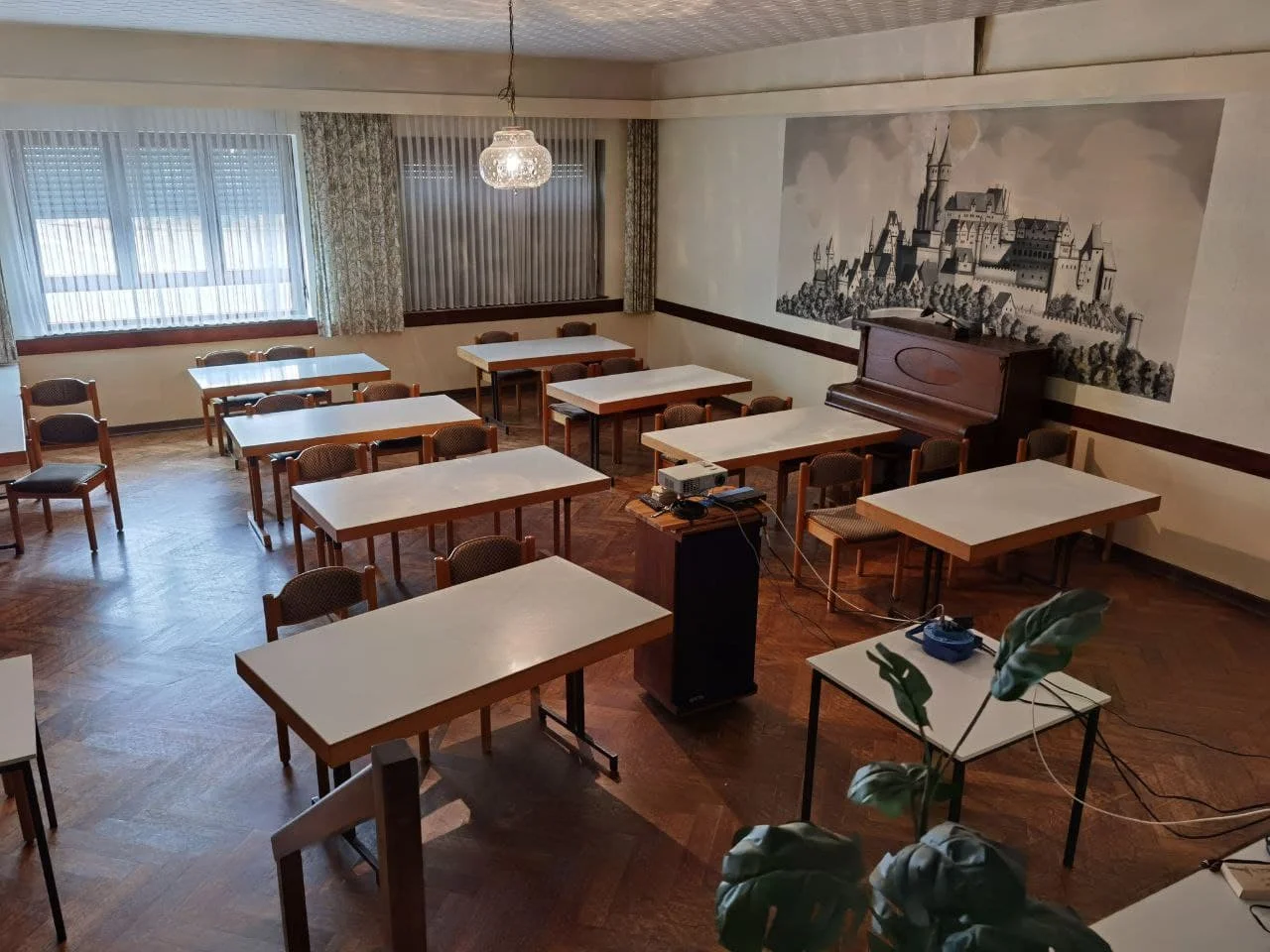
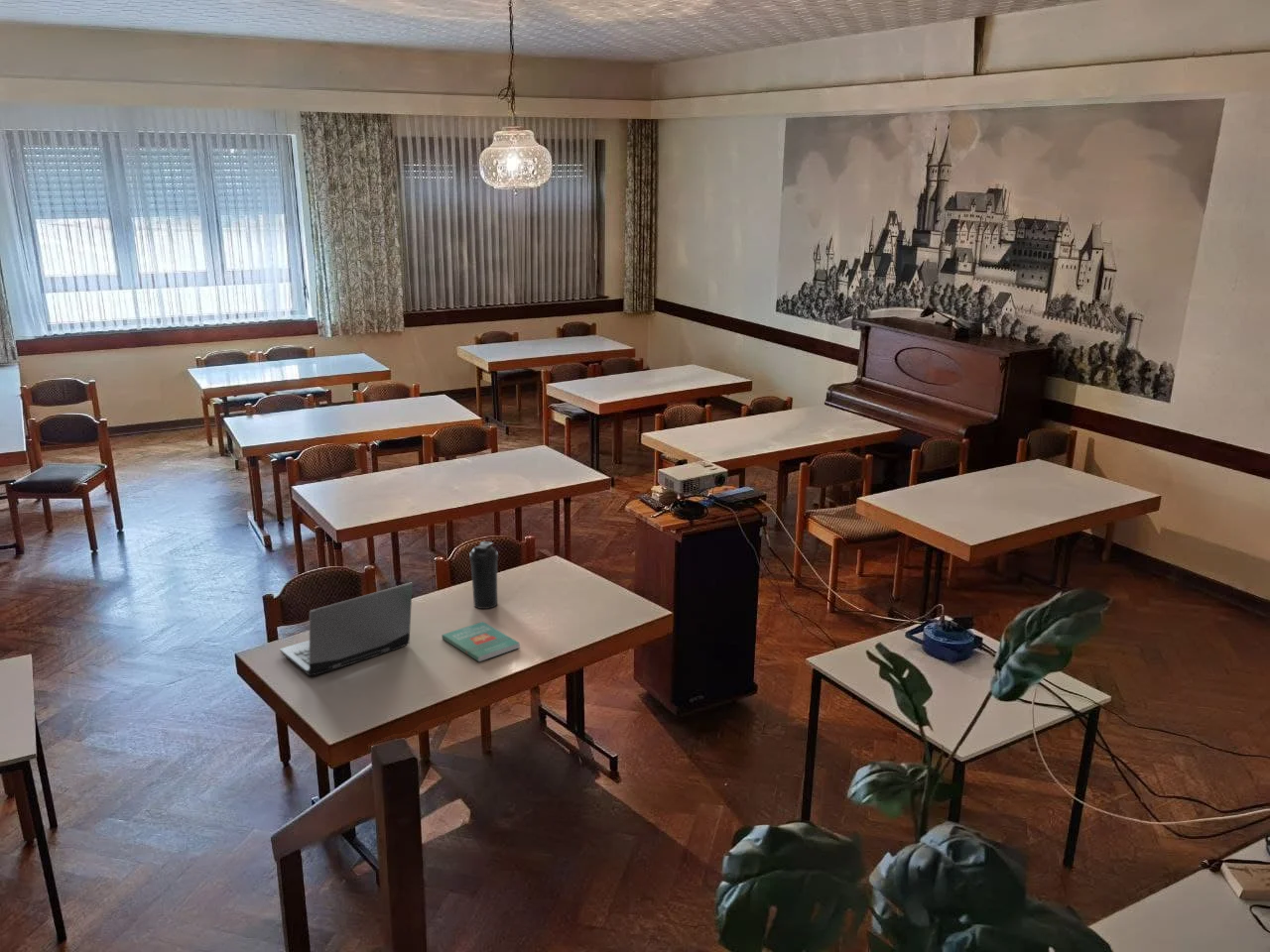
+ laptop computer [279,582,413,677]
+ book [441,621,521,662]
+ water bottle [468,540,499,610]
